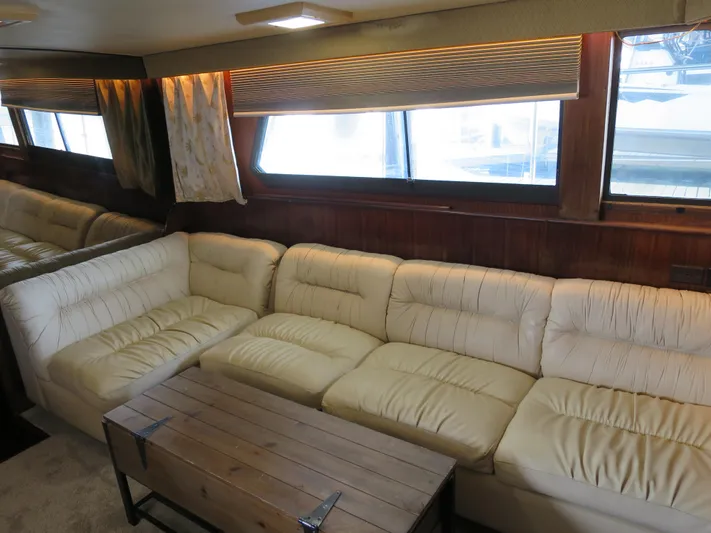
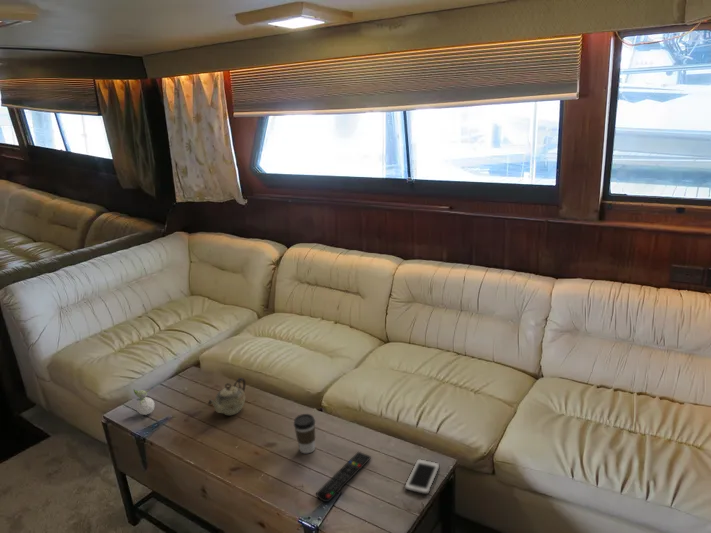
+ remote control [315,451,372,503]
+ coffee cup [293,413,316,454]
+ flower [133,385,156,416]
+ cell phone [404,458,440,495]
+ teapot [207,377,247,416]
